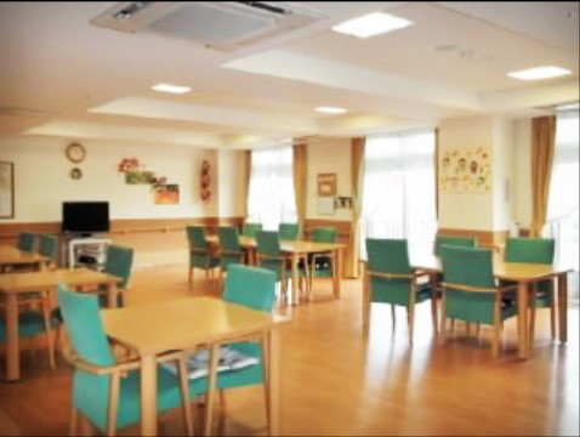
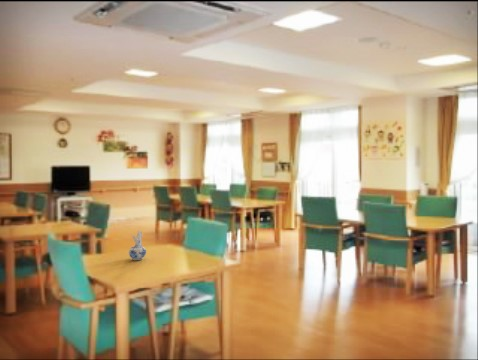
+ ceramic pitcher [128,230,147,261]
